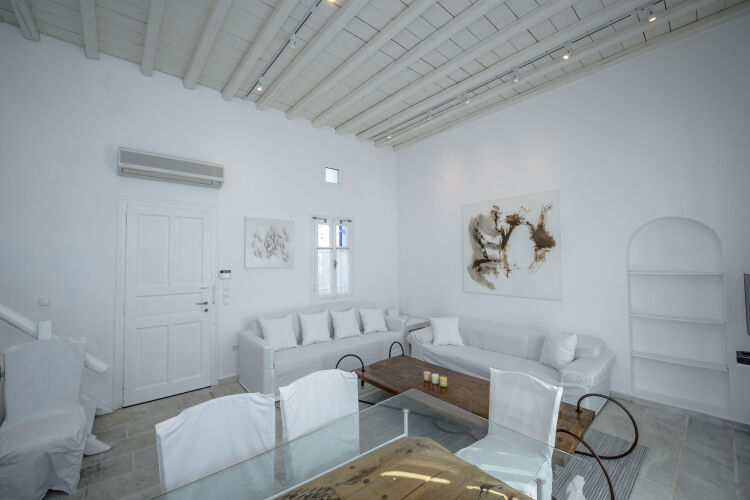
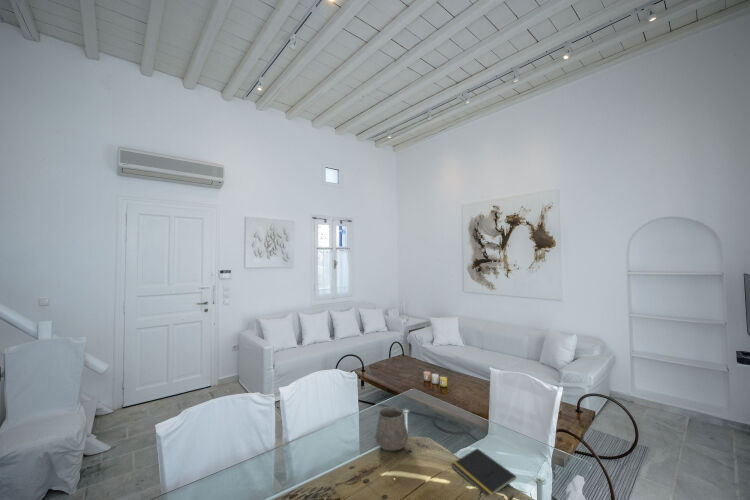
+ notepad [451,447,517,497]
+ ceramic cup [373,405,409,452]
